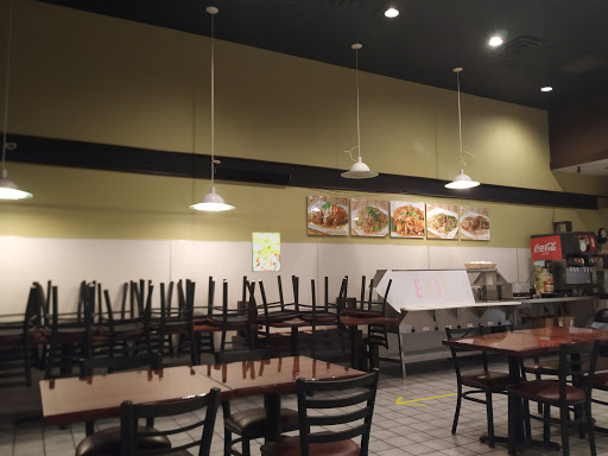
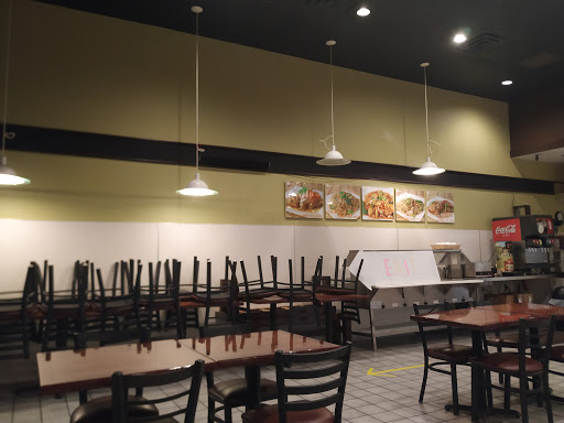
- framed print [251,232,281,273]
